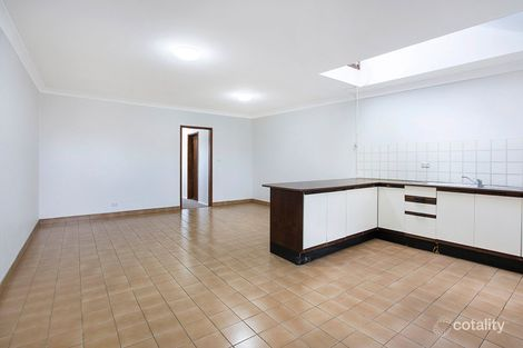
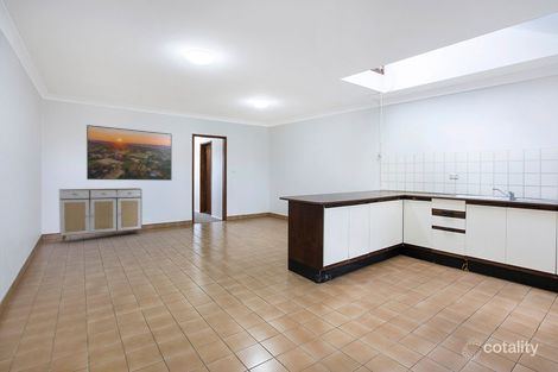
+ sideboard [58,187,142,244]
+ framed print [85,124,173,182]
